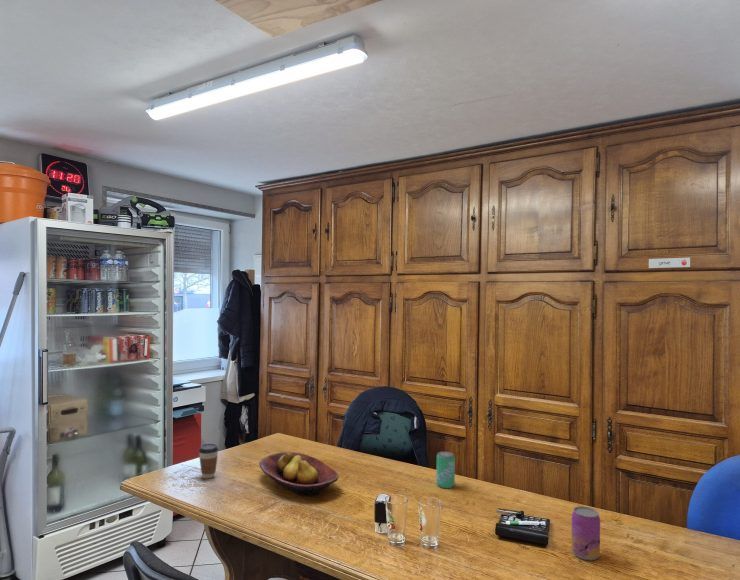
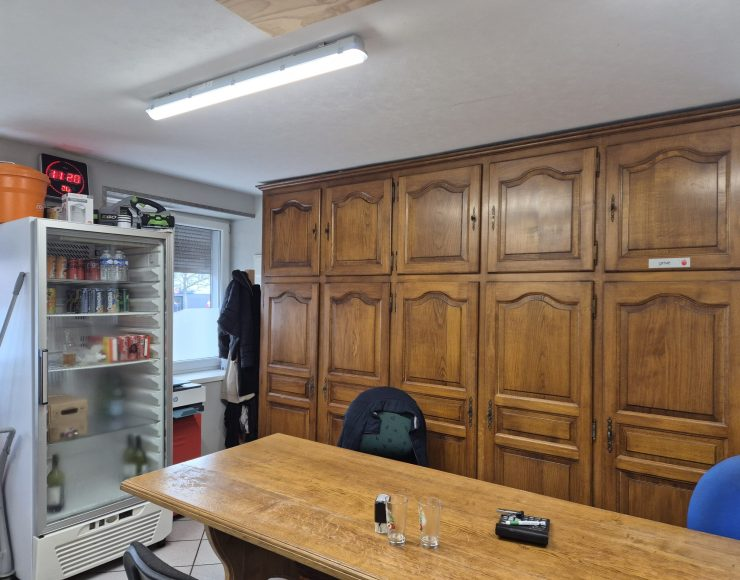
- fruit bowl [258,450,339,497]
- coffee cup [198,443,219,479]
- beverage can [570,505,601,561]
- beverage can [435,451,456,489]
